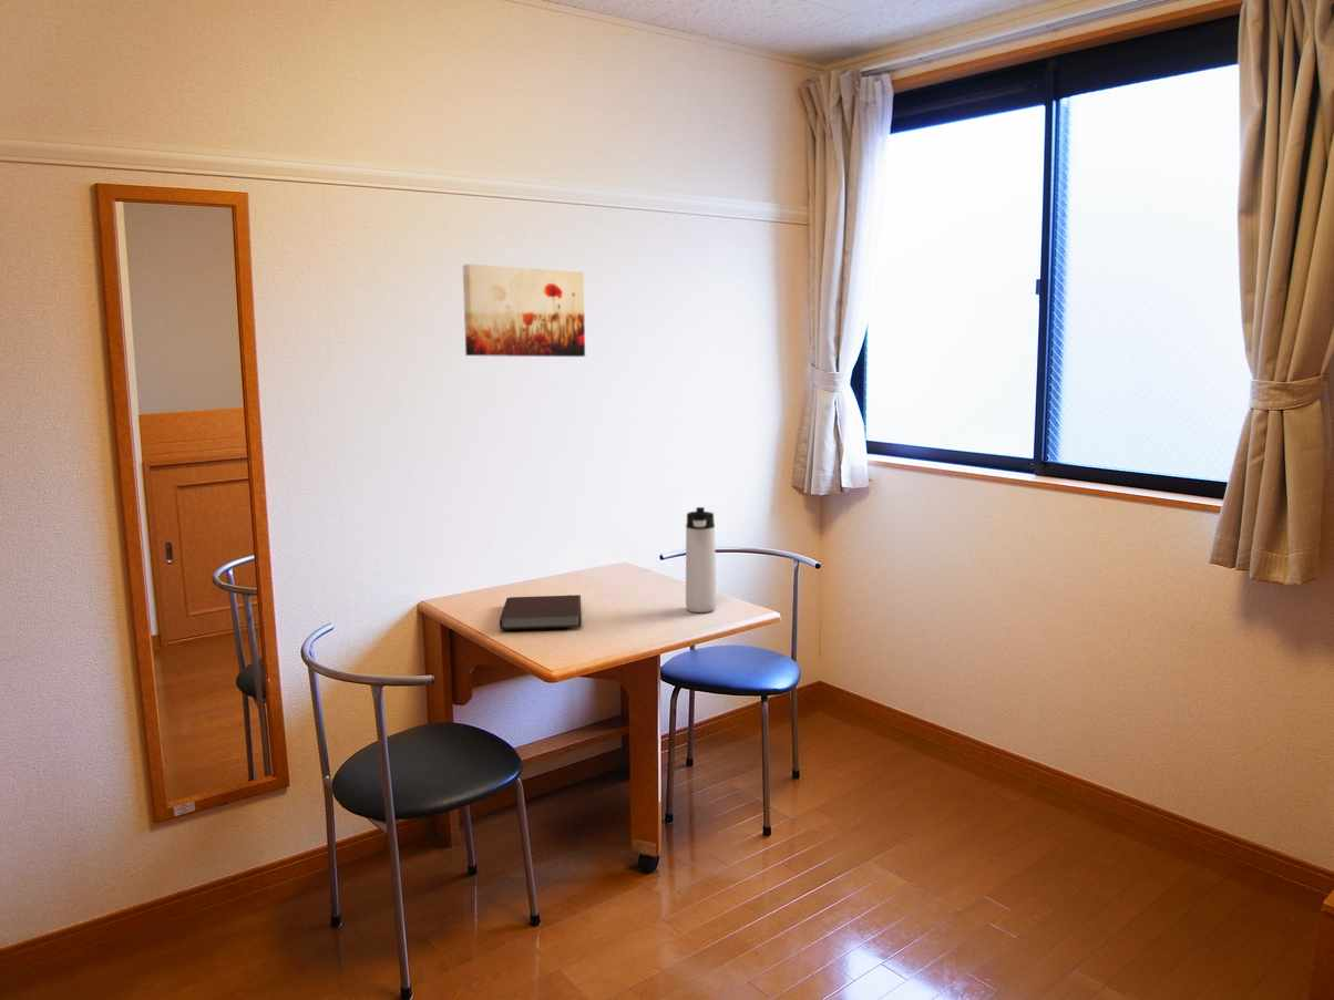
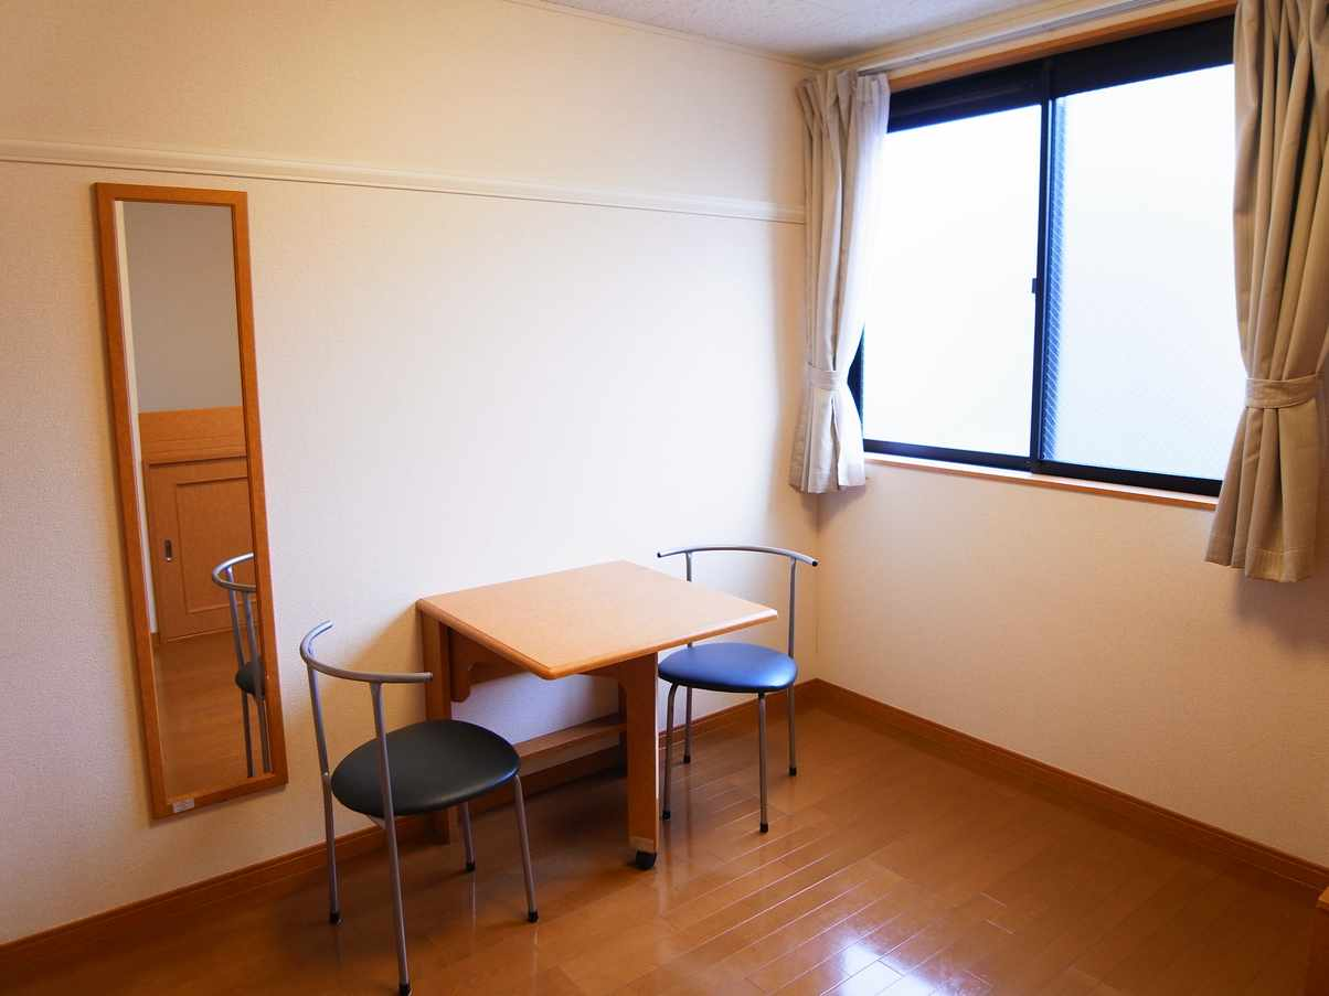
- notebook [499,594,582,630]
- wall art [462,262,586,358]
- thermos bottle [685,506,718,614]
